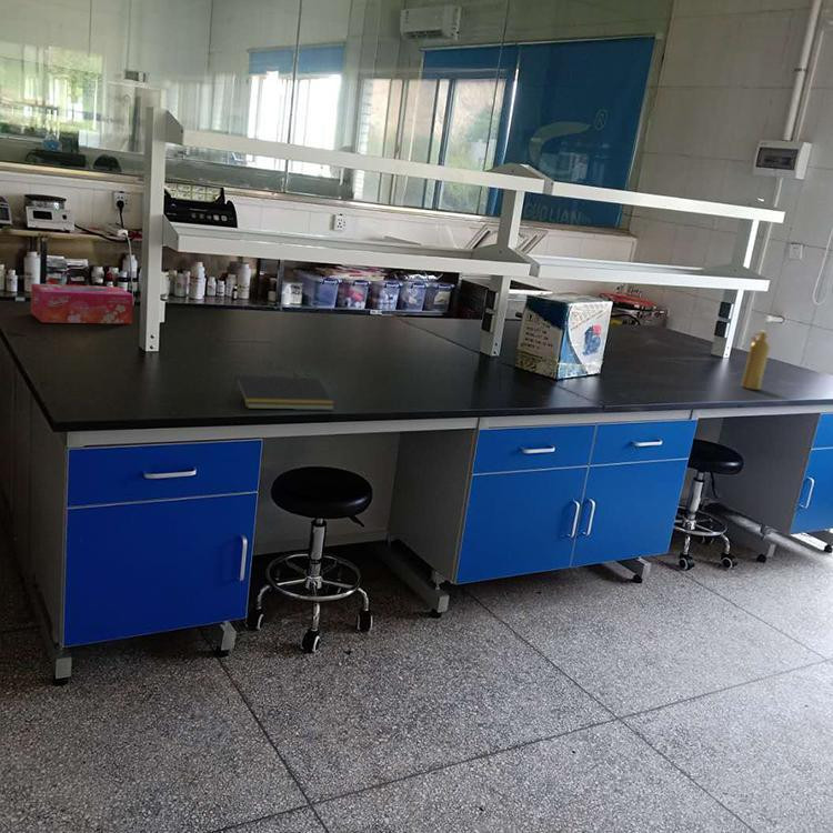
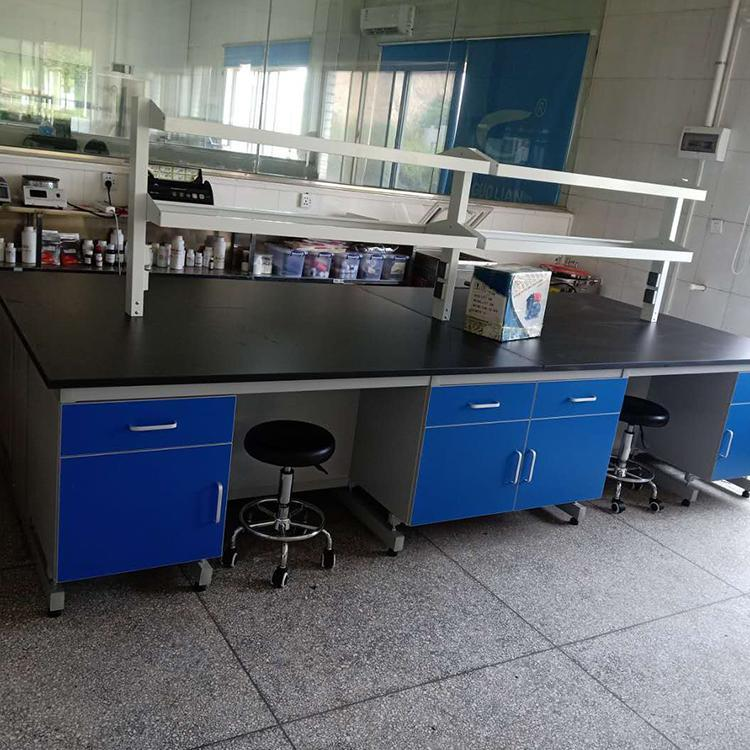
- tissue box [30,282,134,324]
- perfume bottle [741,330,771,391]
- notepad [231,374,335,411]
